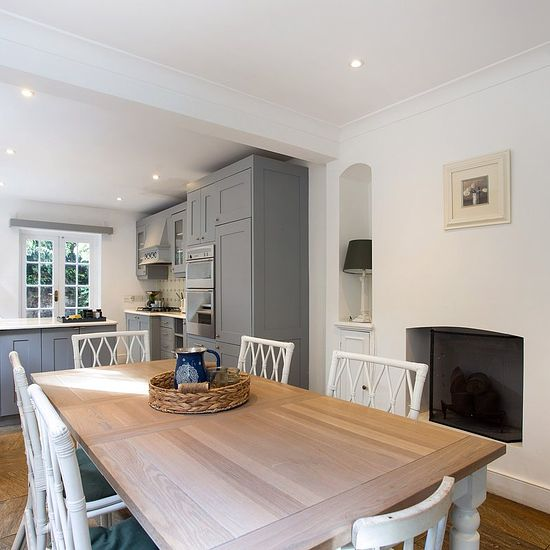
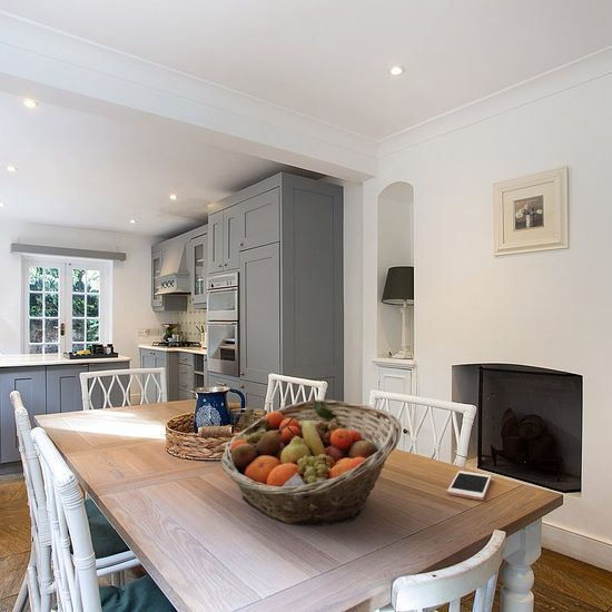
+ cell phone [446,470,492,502]
+ fruit basket [220,398,403,526]
